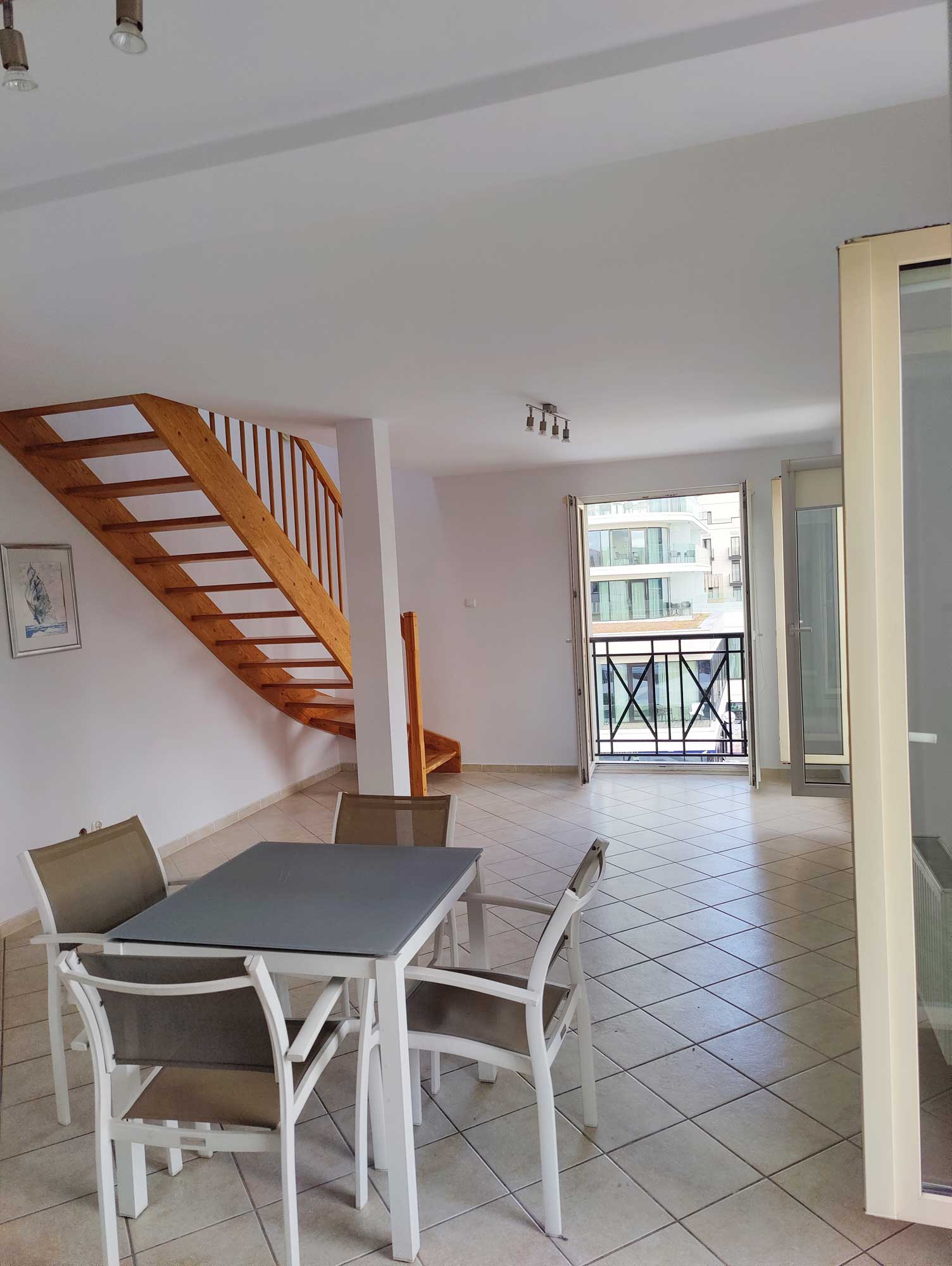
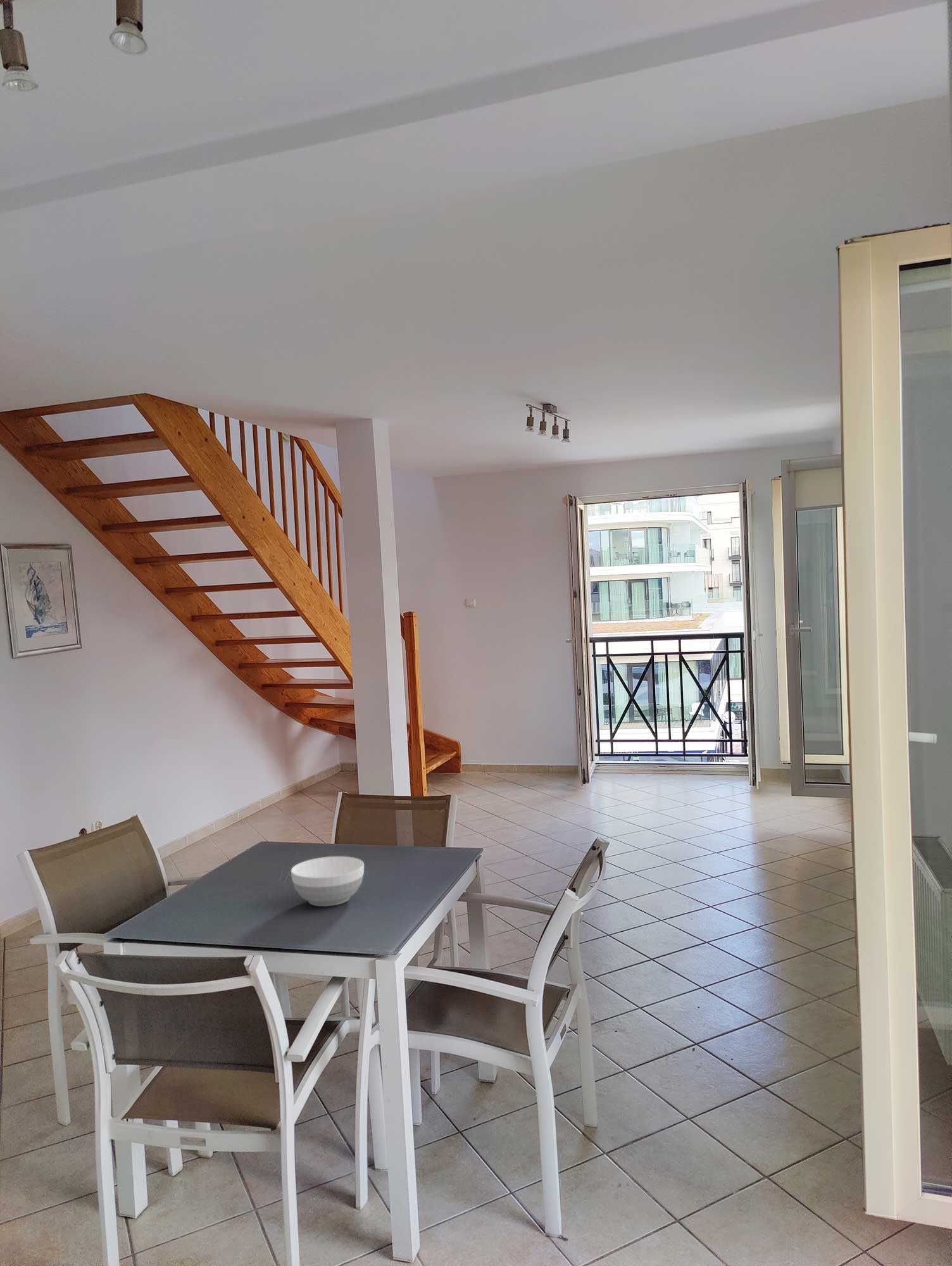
+ bowl [291,856,365,907]
